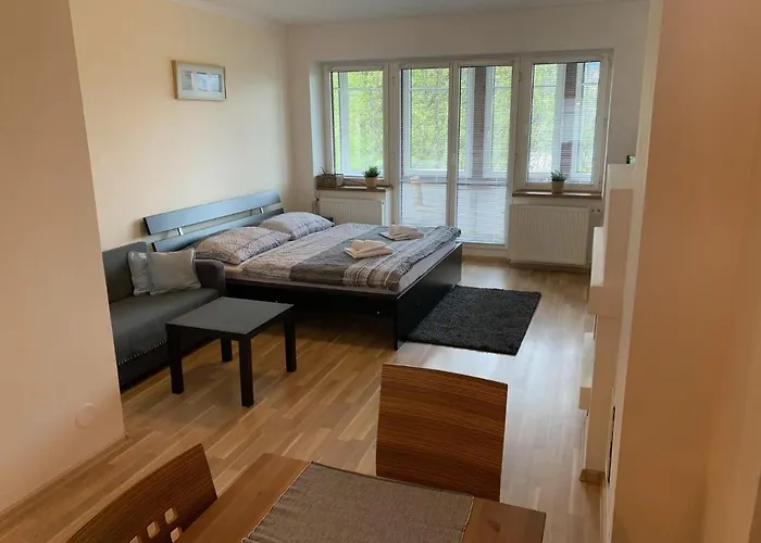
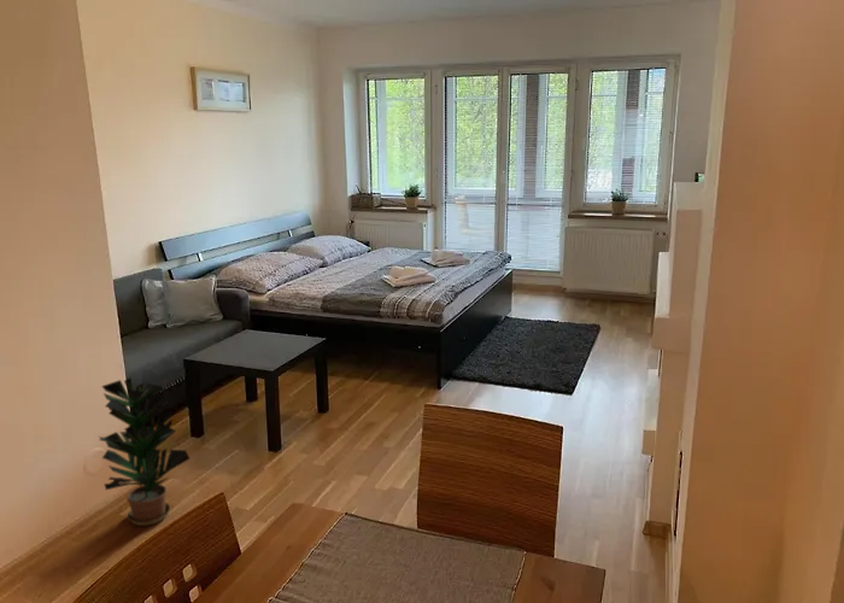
+ potted plant [98,376,192,527]
